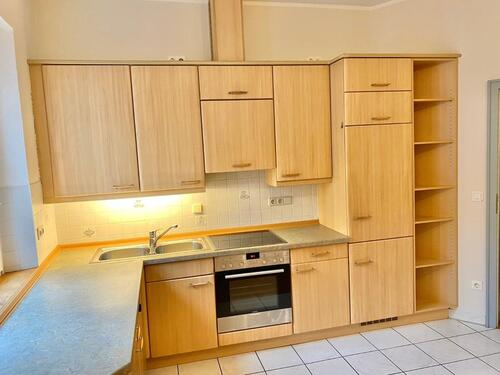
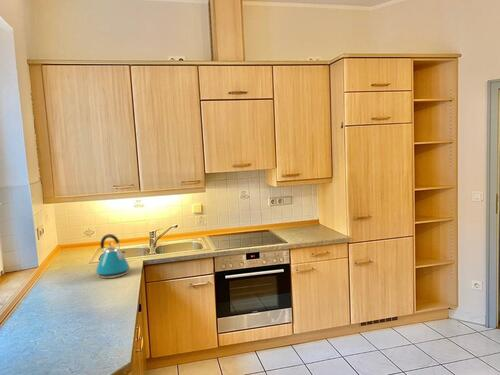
+ kettle [95,233,131,279]
